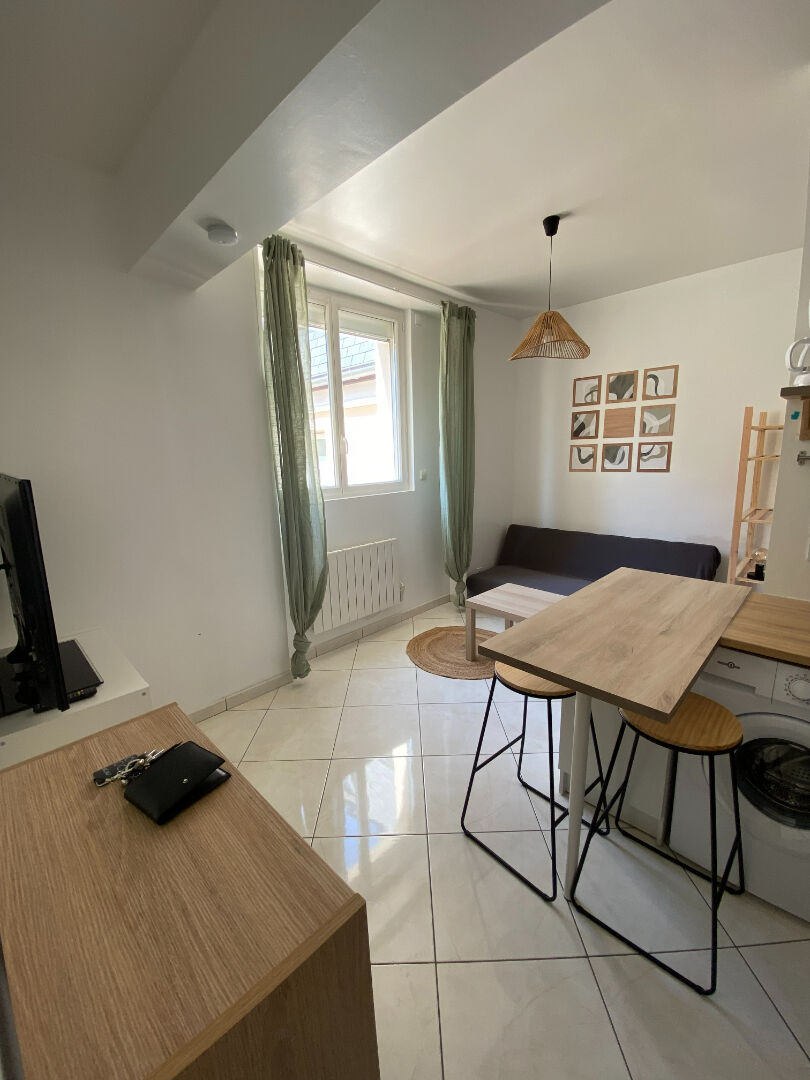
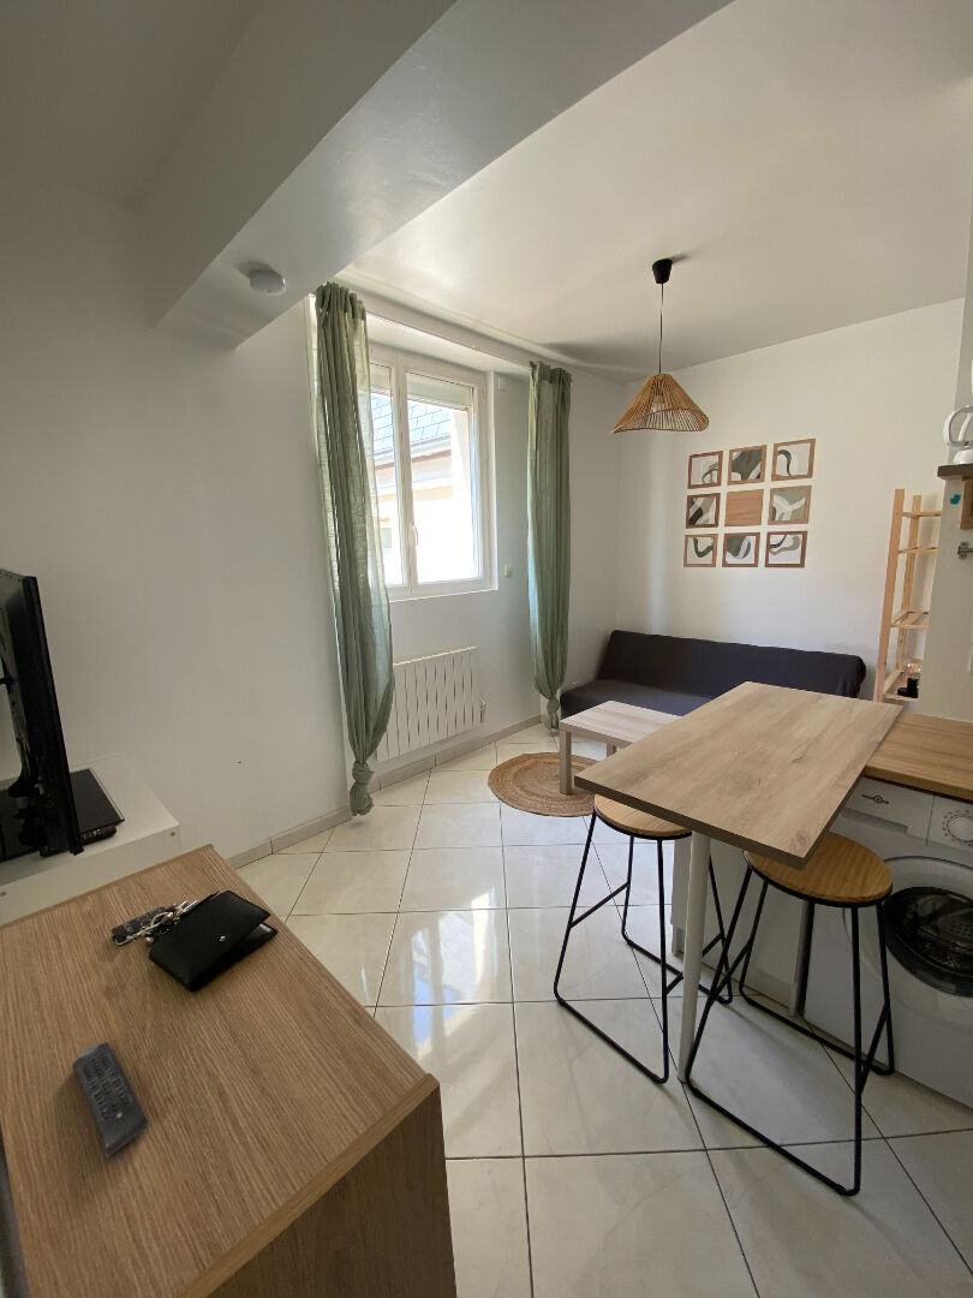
+ remote control [71,1041,150,1159]
